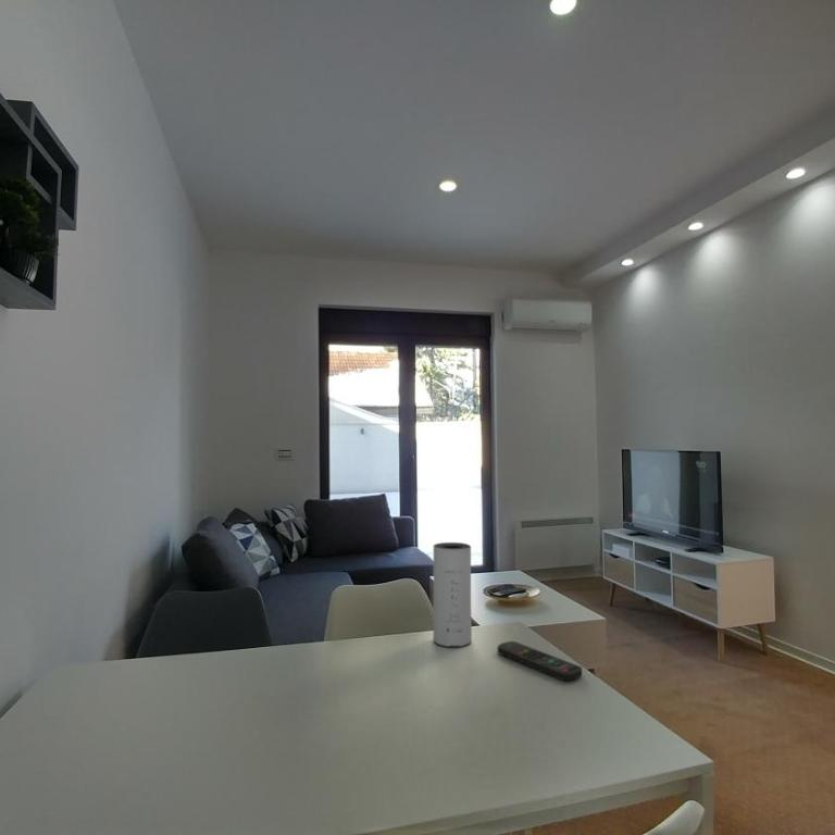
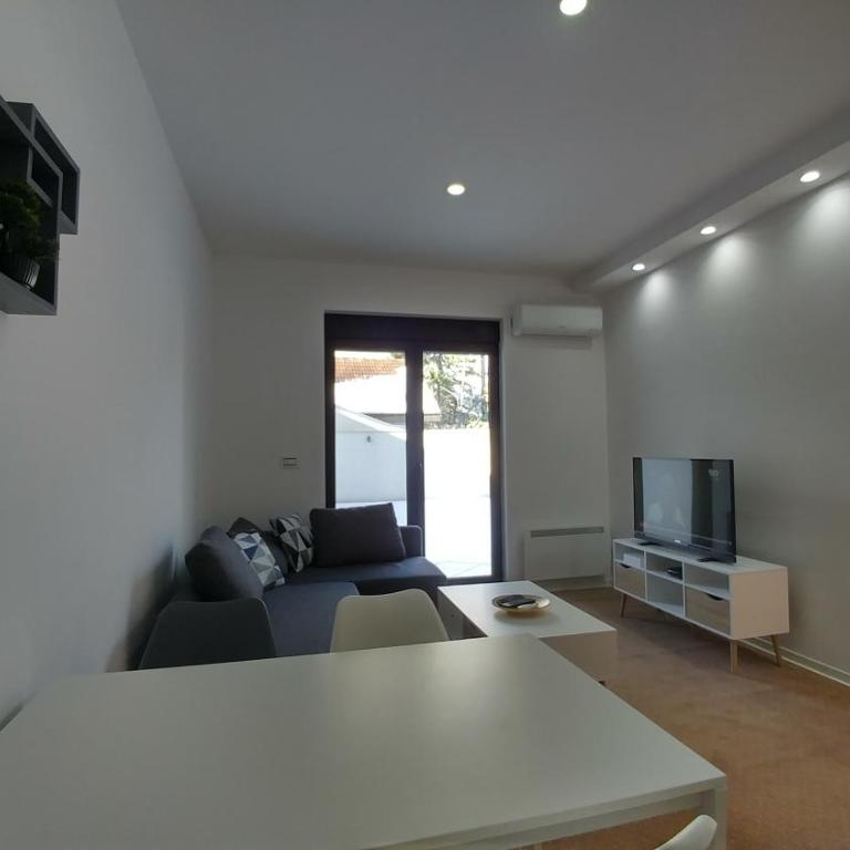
- speaker [433,541,473,648]
- remote control [497,640,583,683]
